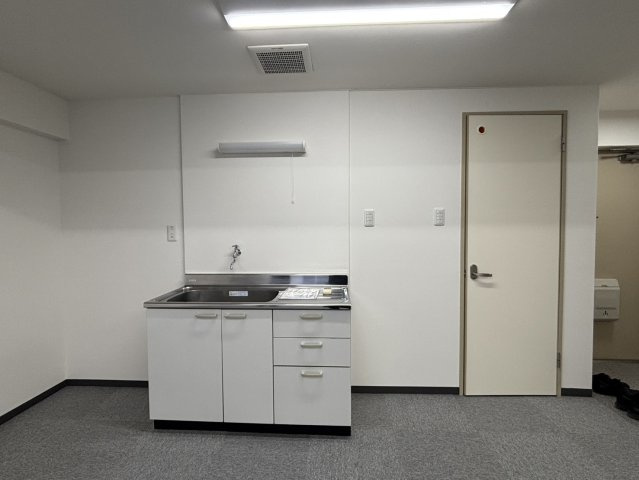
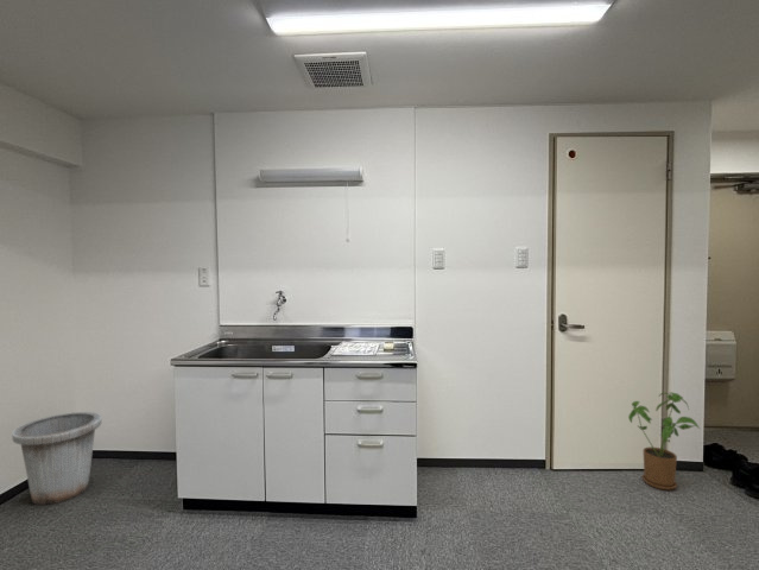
+ house plant [627,391,701,492]
+ trash can [11,411,102,506]
